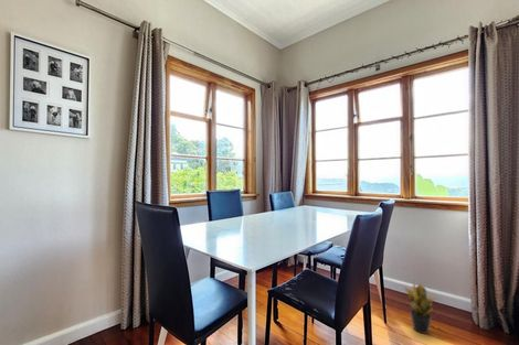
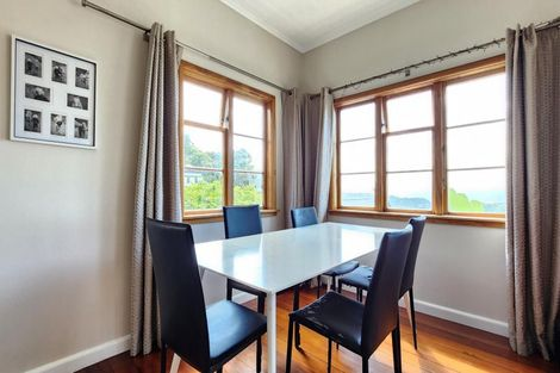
- potted plant [403,282,438,335]
